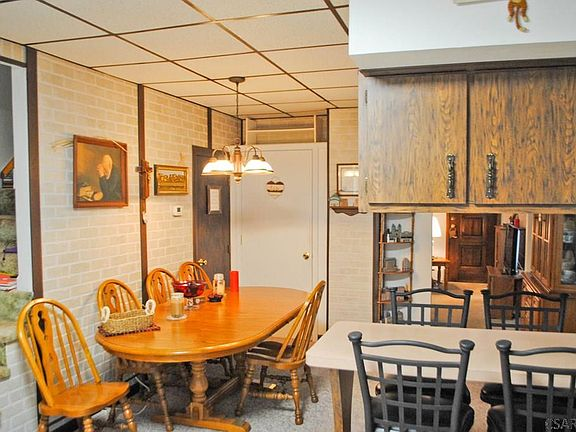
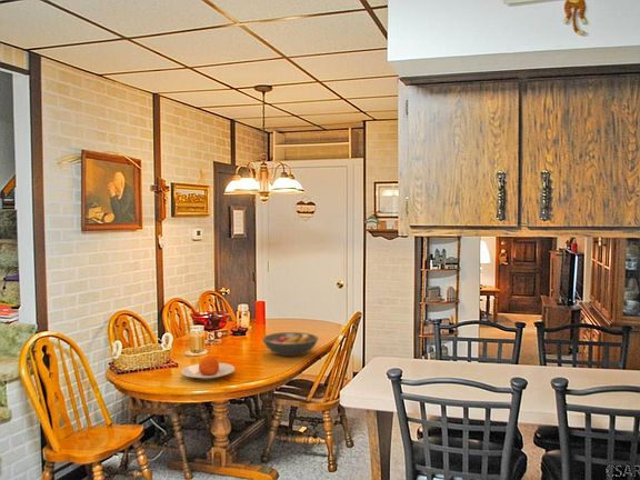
+ fruit bowl [261,331,320,357]
+ plate [180,357,236,381]
